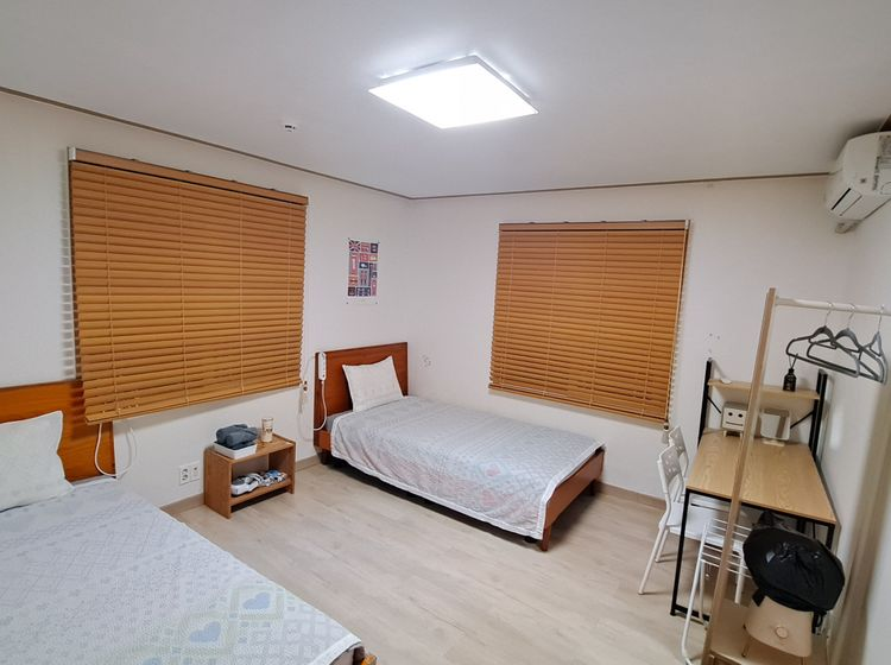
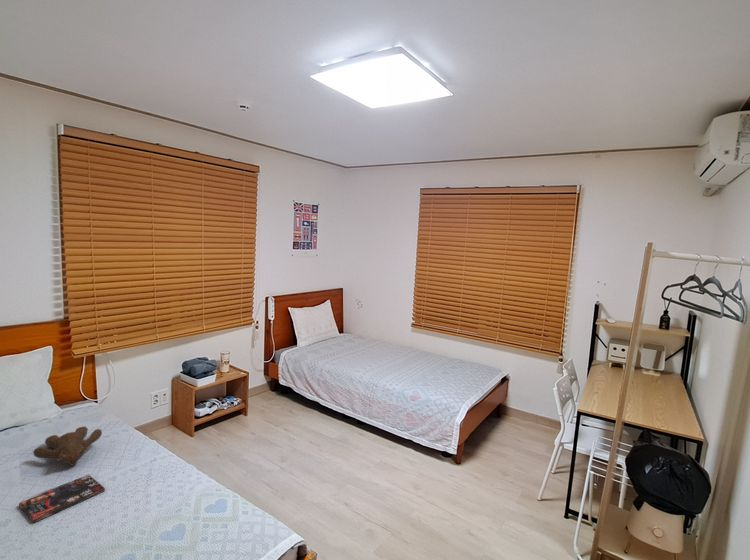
+ teddy bear [32,426,103,467]
+ book [18,474,106,524]
